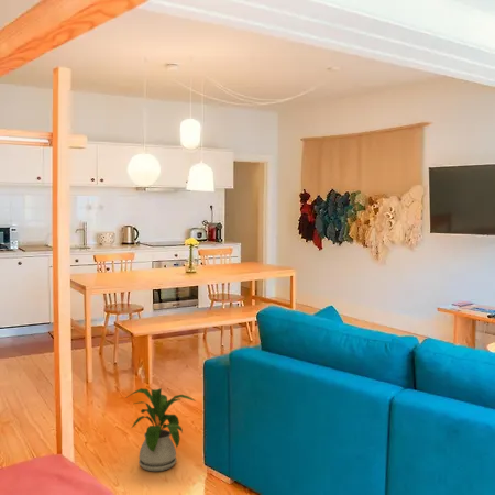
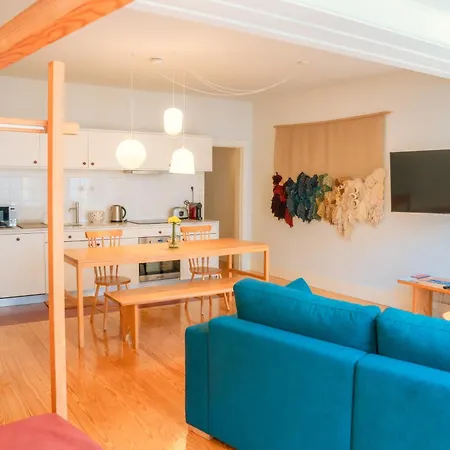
- house plant [127,387,196,472]
